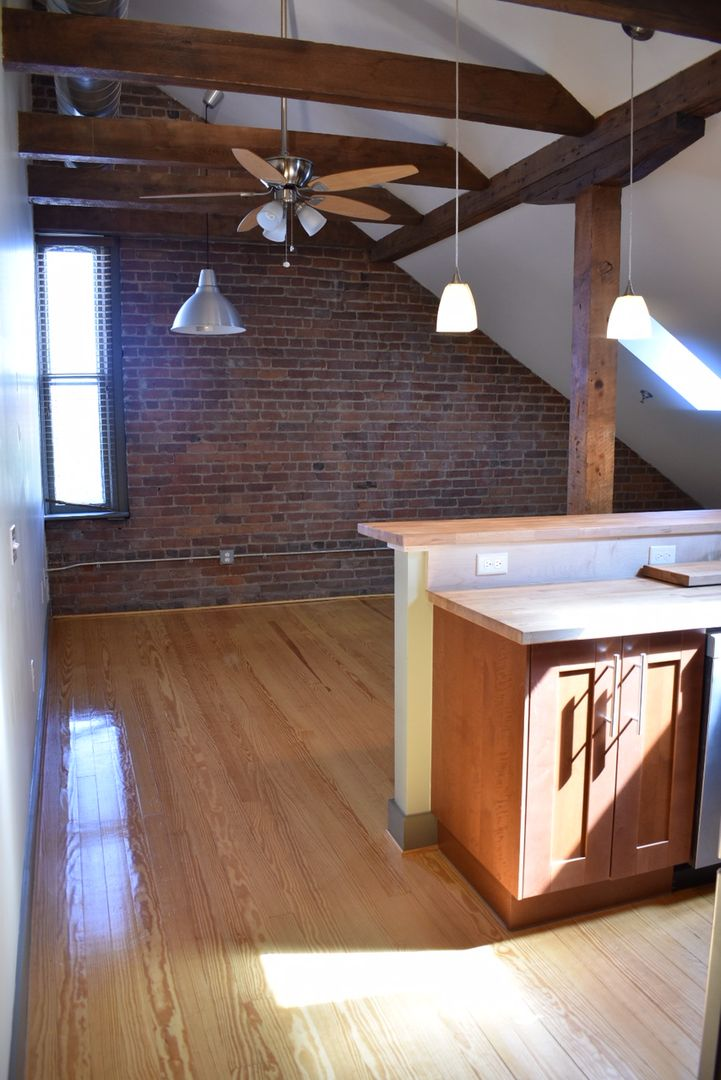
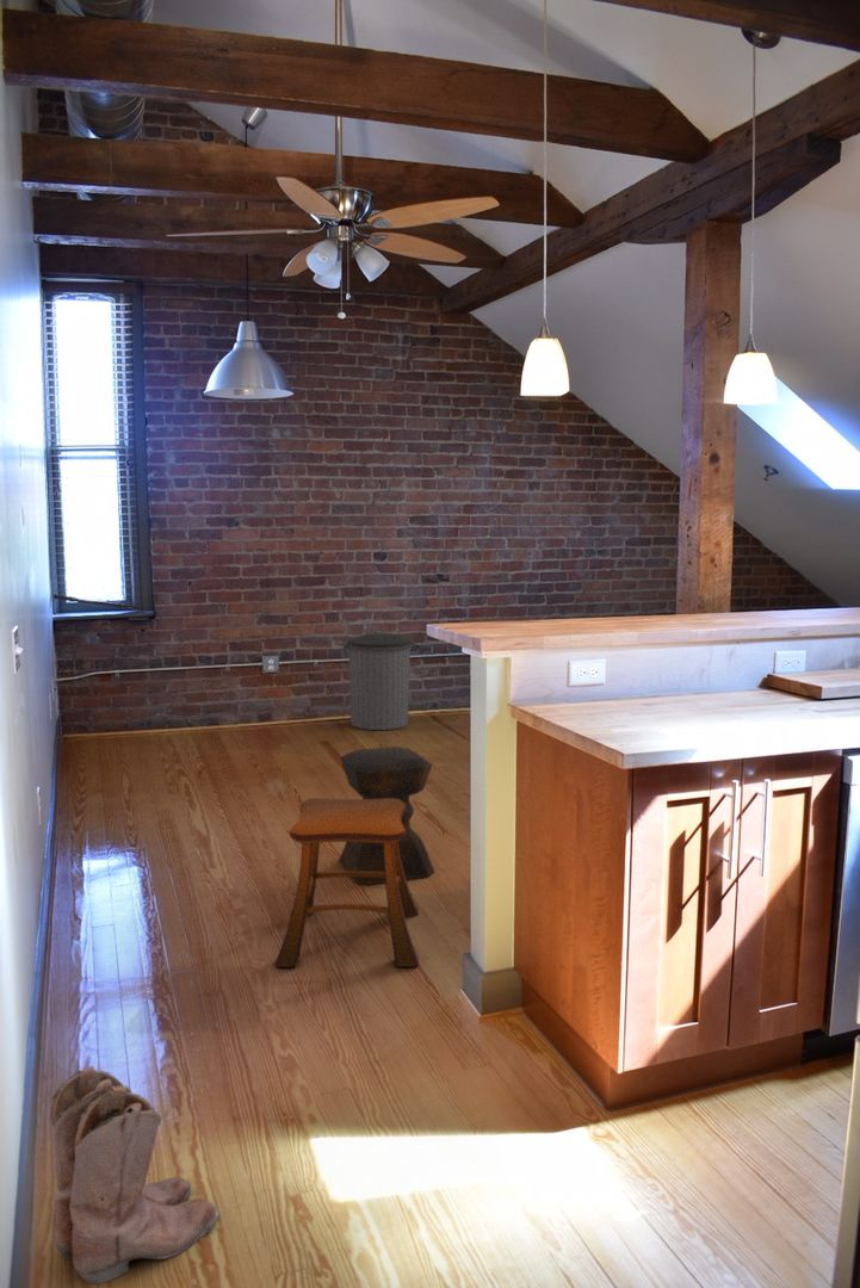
+ trash can [342,630,416,731]
+ stool [273,797,420,968]
+ boots [49,1065,219,1284]
+ stool [338,745,435,886]
